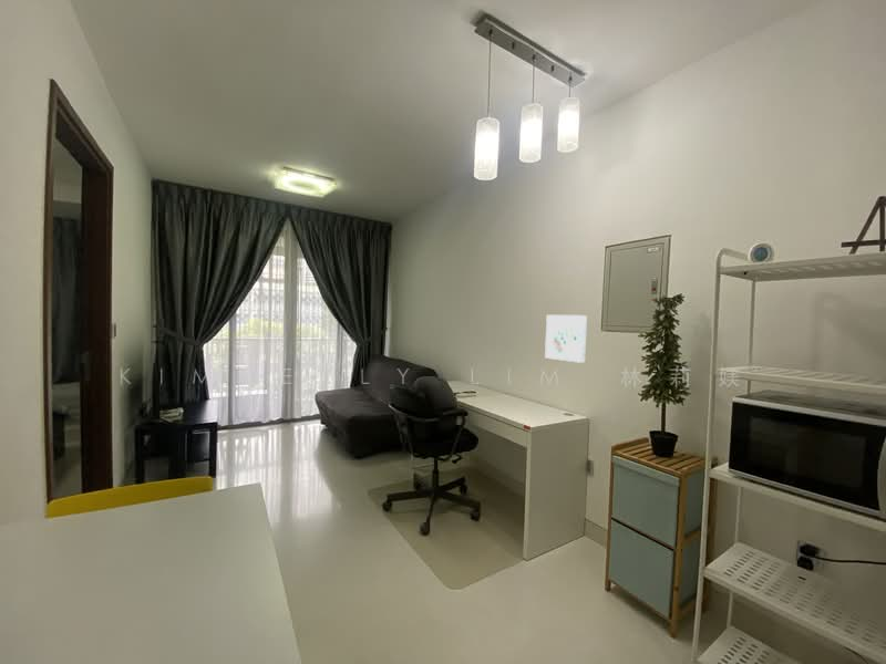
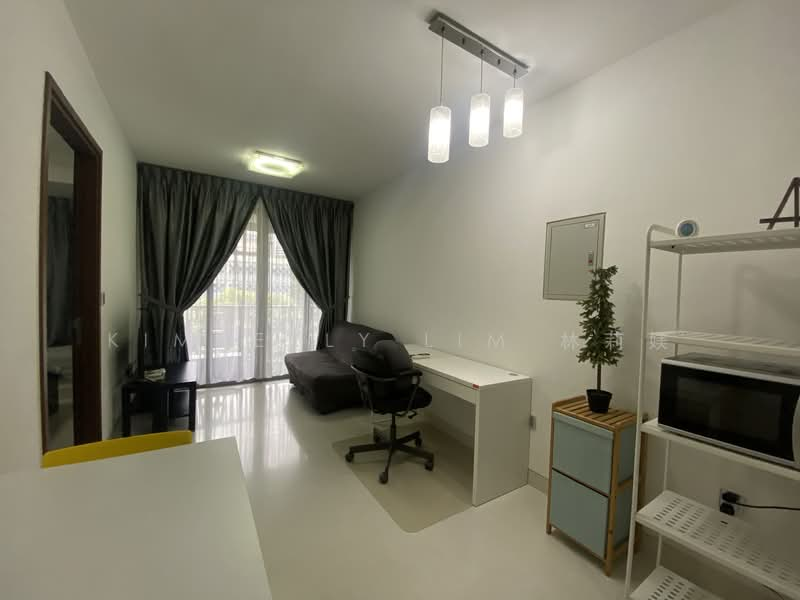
- wall art [544,314,588,364]
